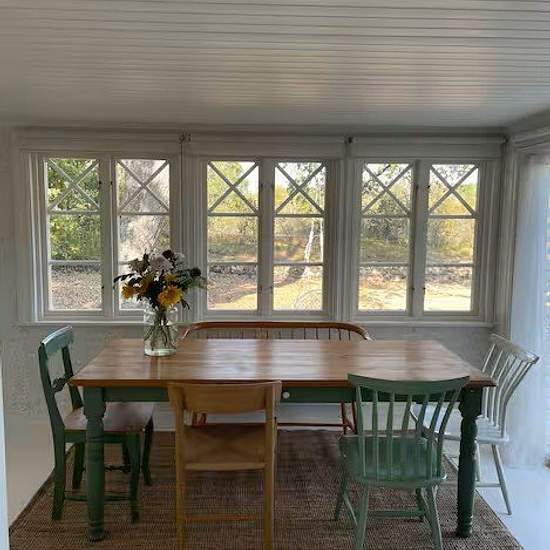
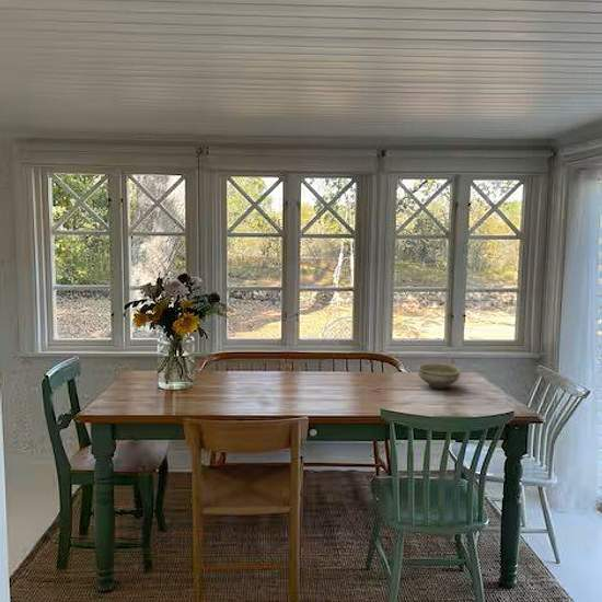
+ bowl [417,362,462,390]
